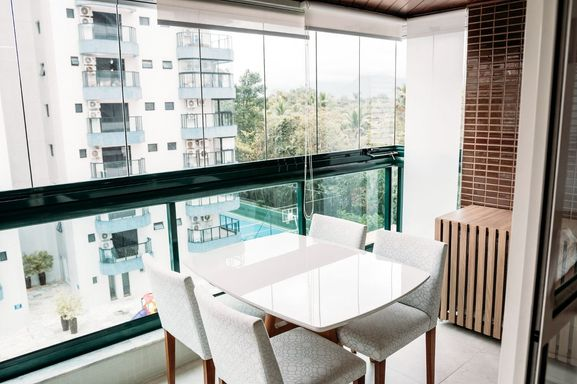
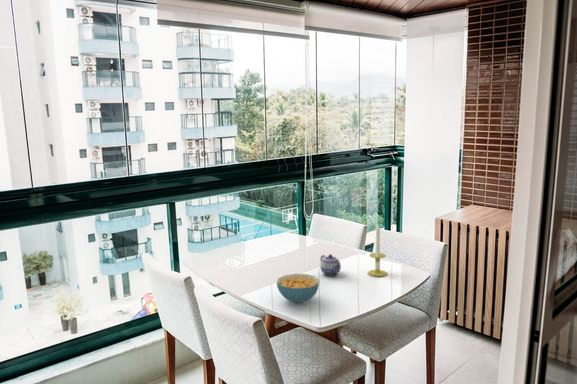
+ candle [367,224,388,277]
+ teapot [319,253,342,277]
+ cereal bowl [276,273,320,304]
